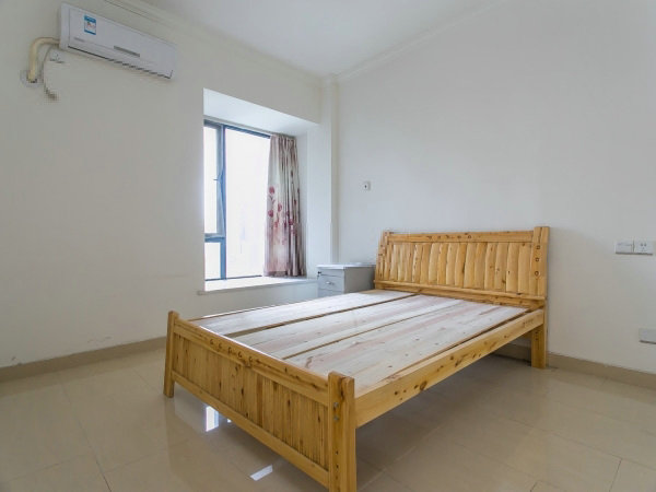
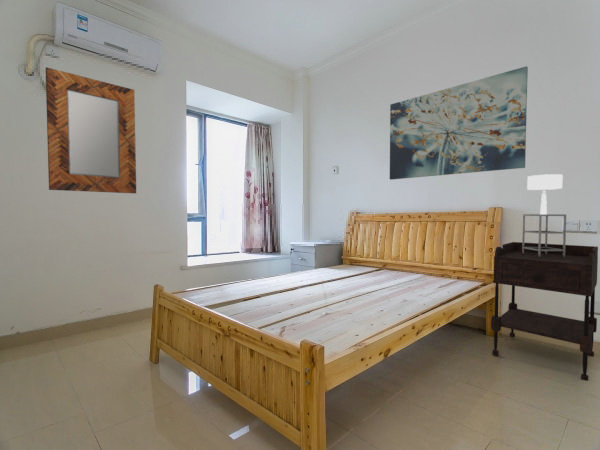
+ side table [490,241,599,382]
+ wall art [389,65,529,181]
+ table lamp [521,173,567,258]
+ home mirror [45,66,137,194]
